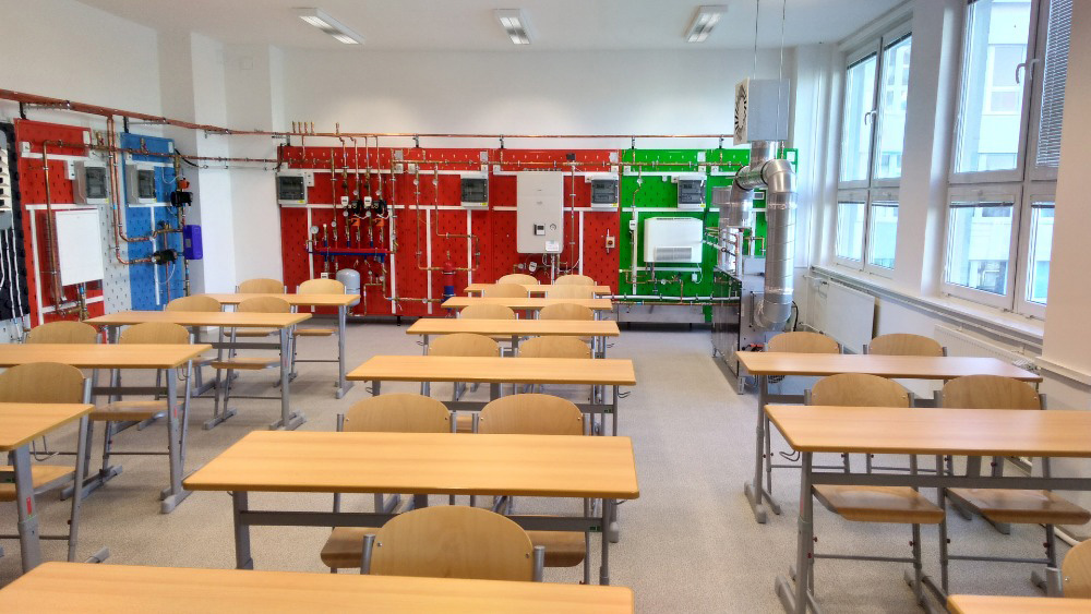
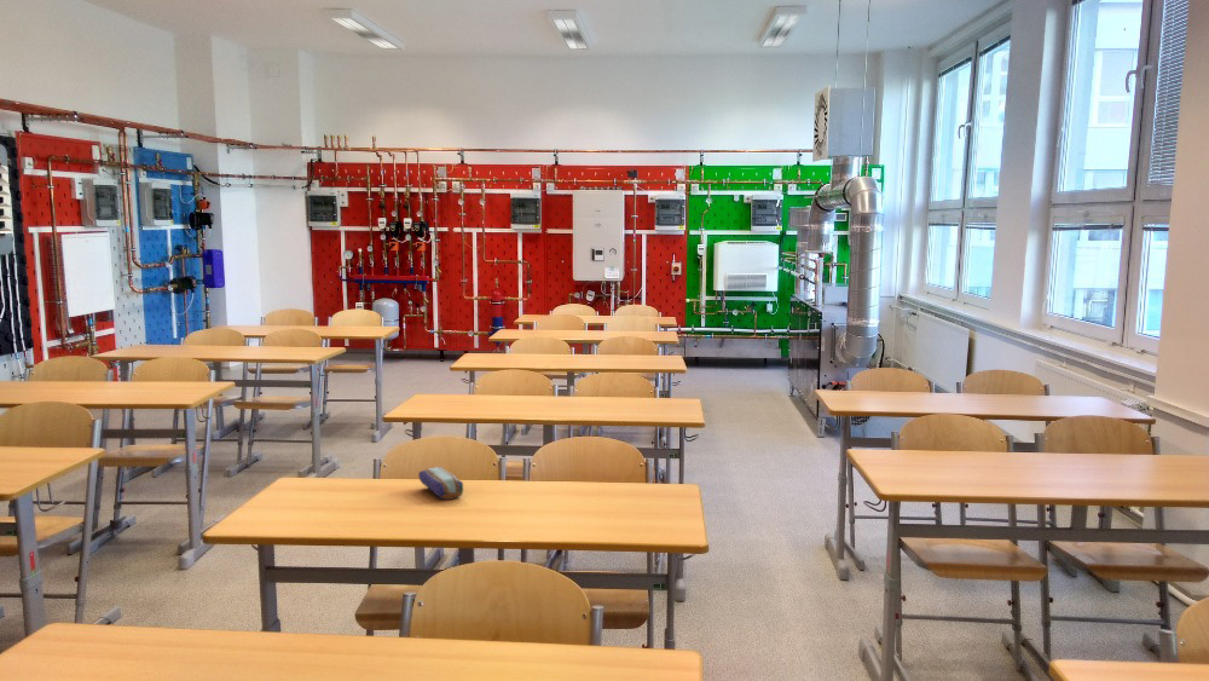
+ pencil case [417,466,464,501]
